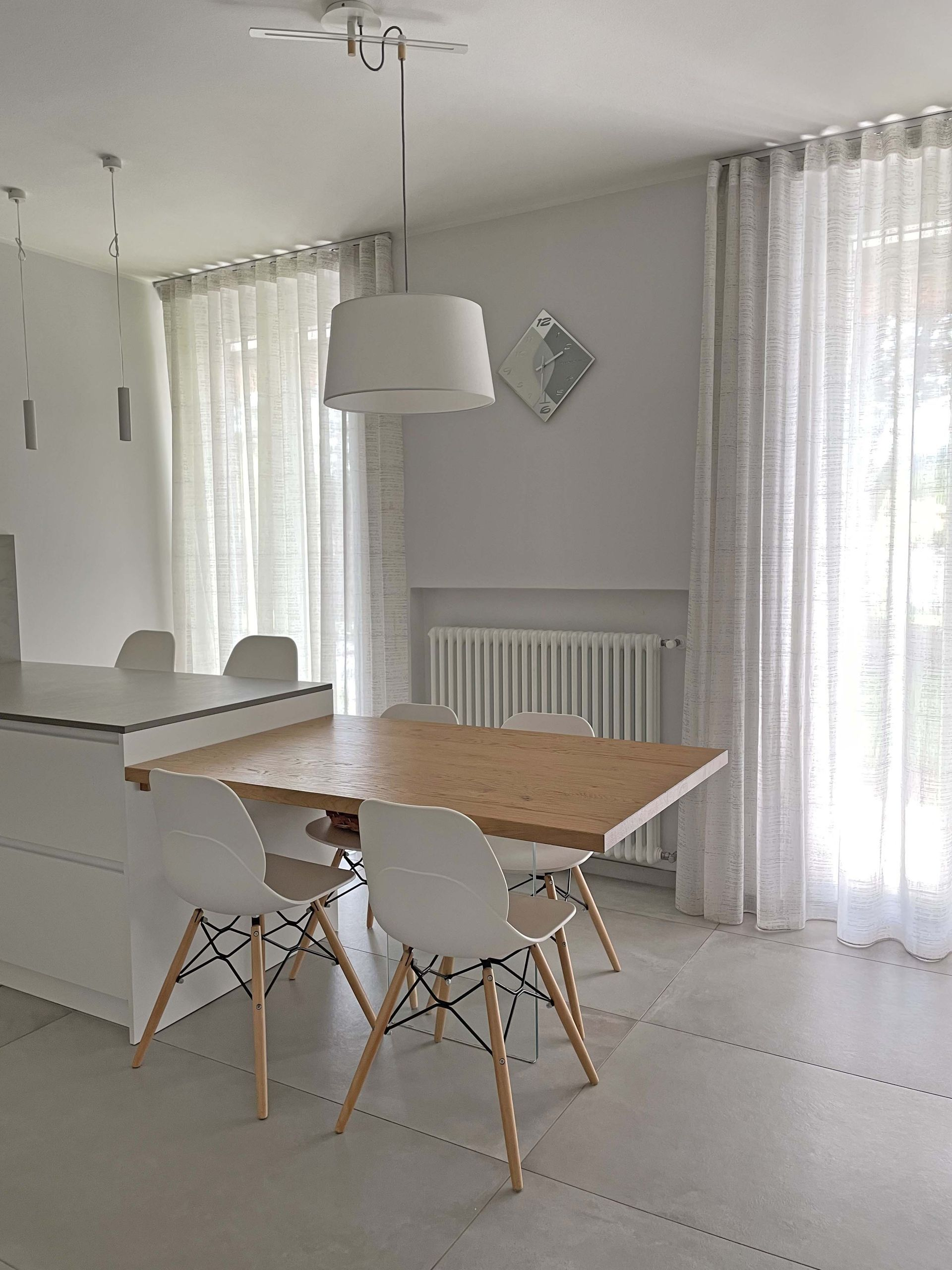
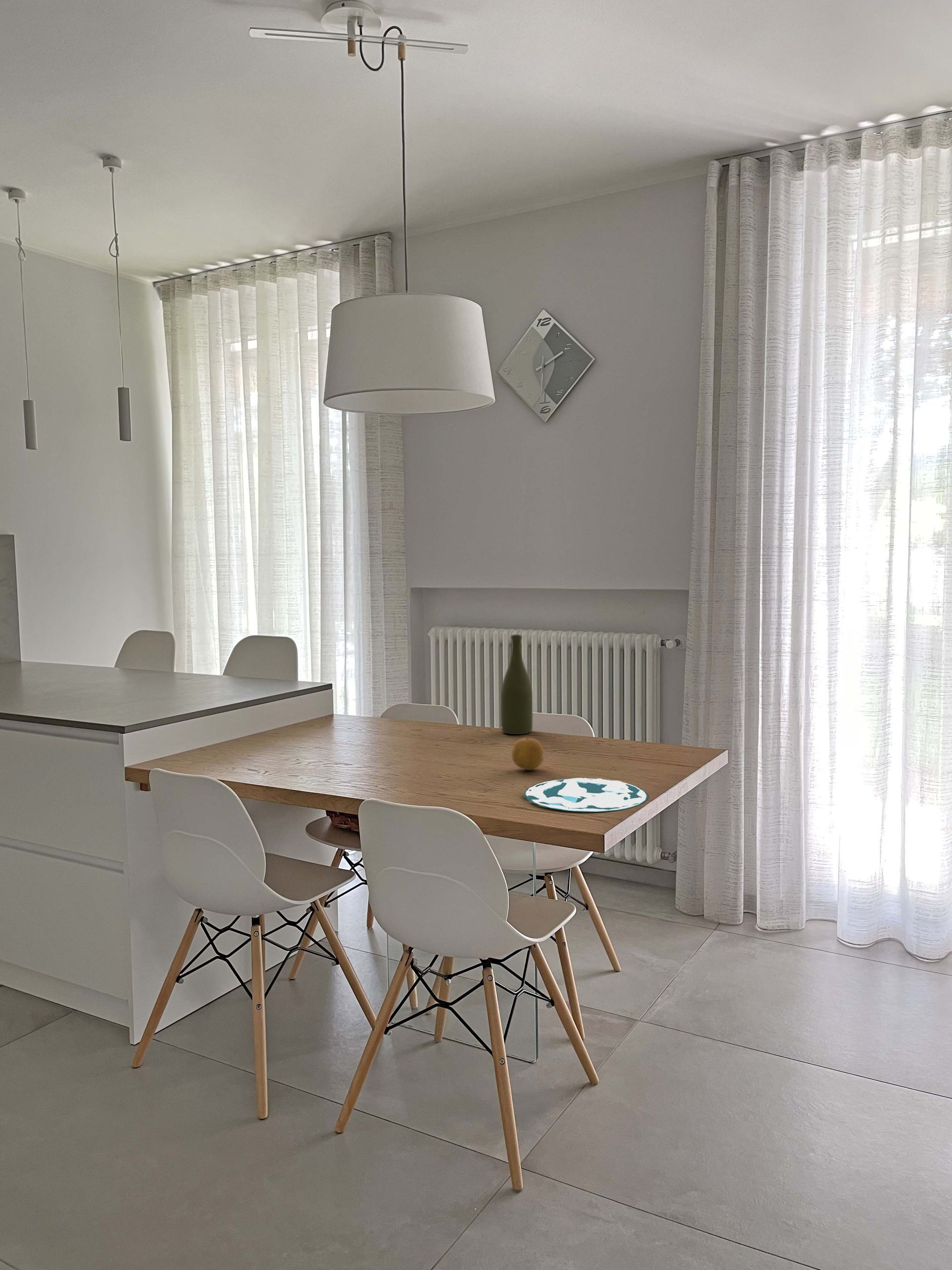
+ fruit [511,737,545,770]
+ bottle [500,634,533,735]
+ plate [524,777,649,813]
